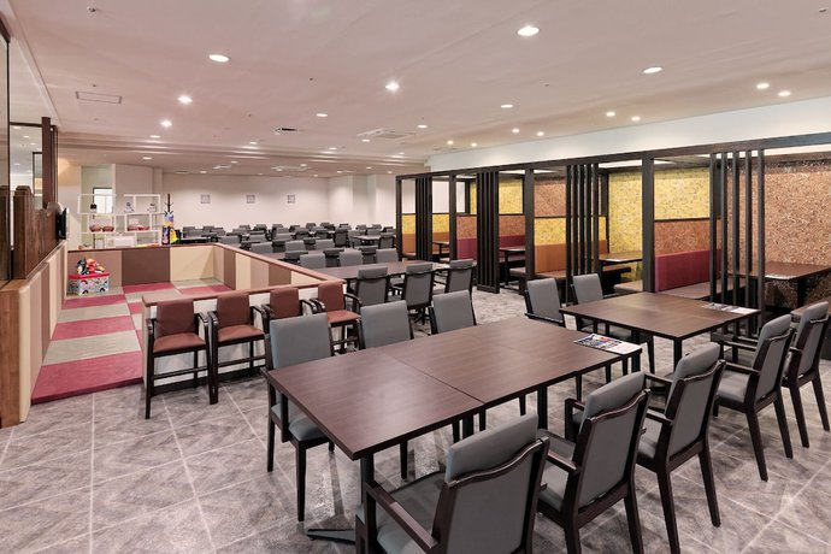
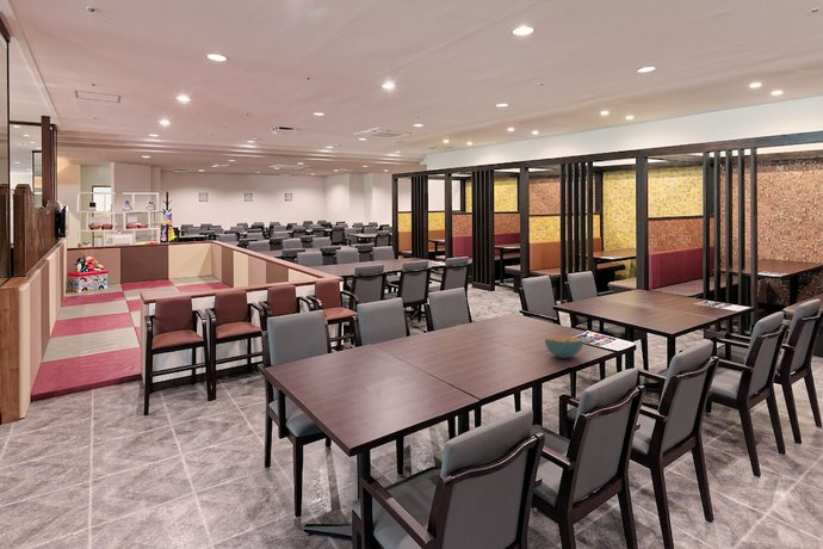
+ cereal bowl [544,335,584,359]
